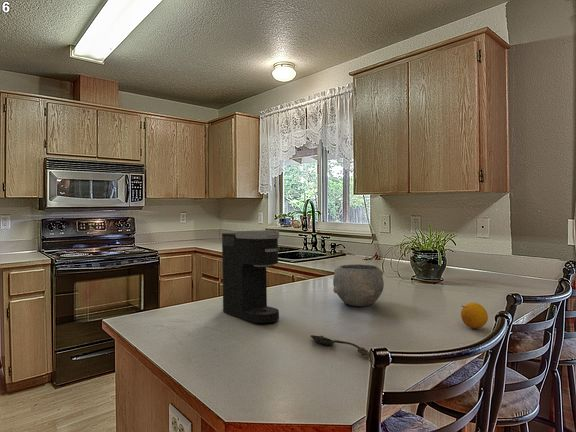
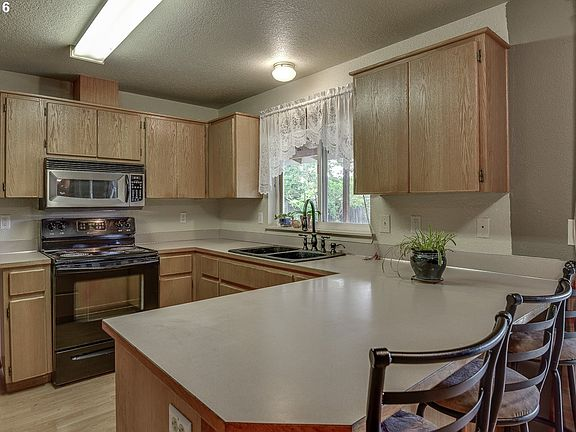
- spoon [309,334,370,357]
- bowl [332,263,385,307]
- fruit [460,302,489,329]
- coffee maker [221,229,280,324]
